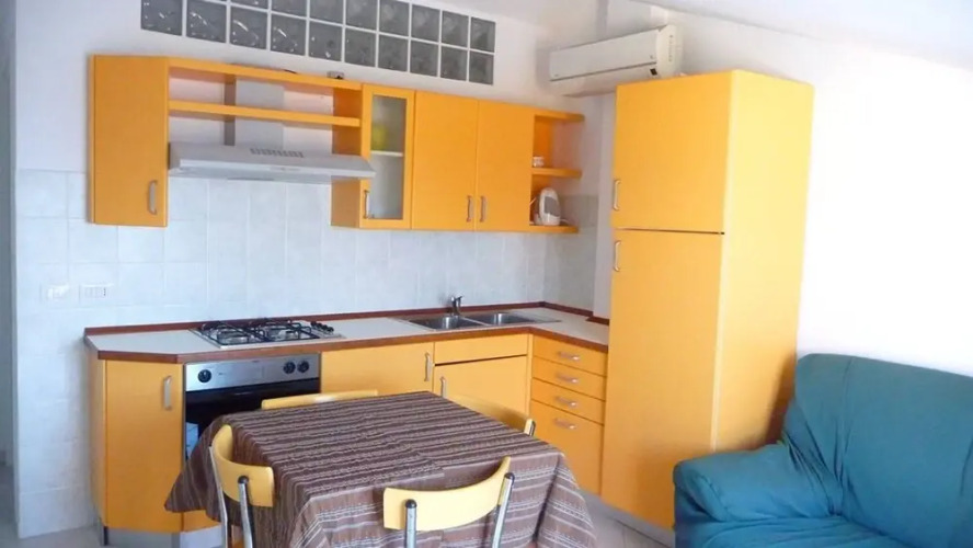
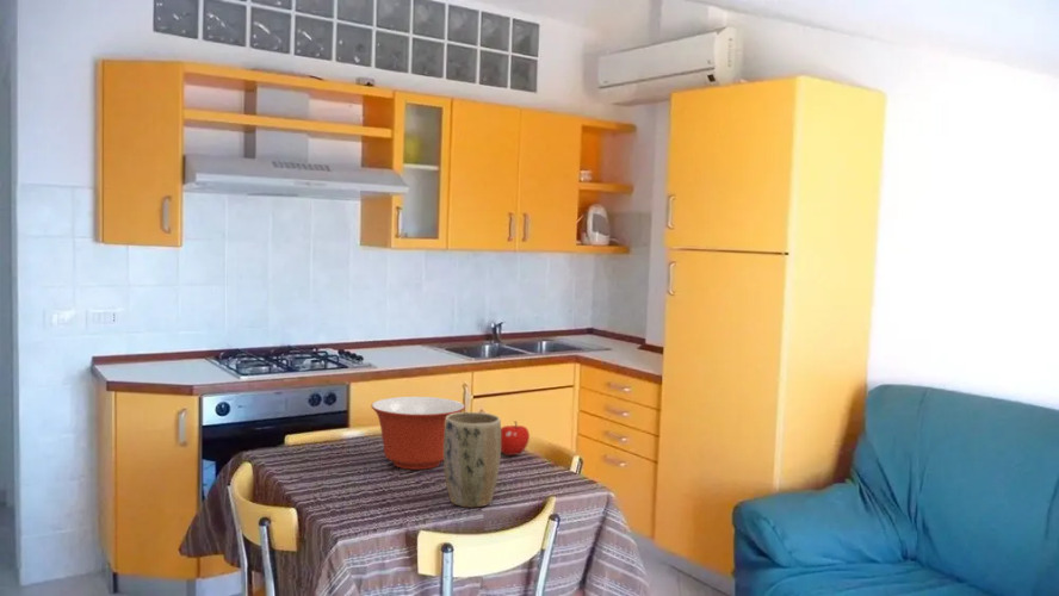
+ fruit [501,420,531,457]
+ plant pot [442,411,502,508]
+ mixing bowl [370,396,466,471]
